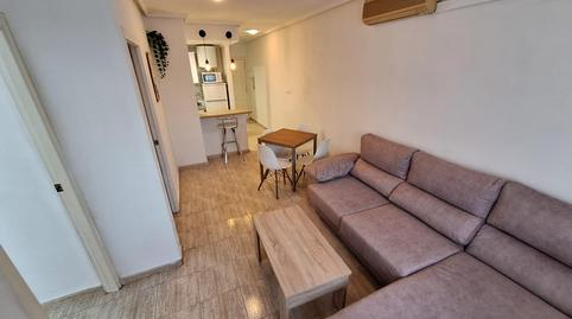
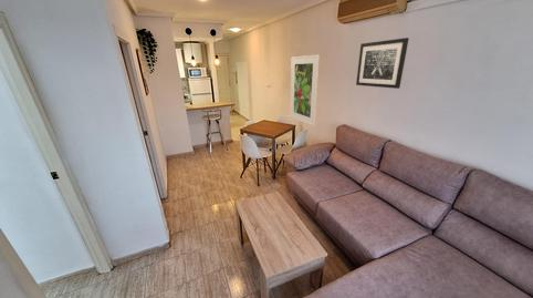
+ wall art [355,37,410,90]
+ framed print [290,54,320,126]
